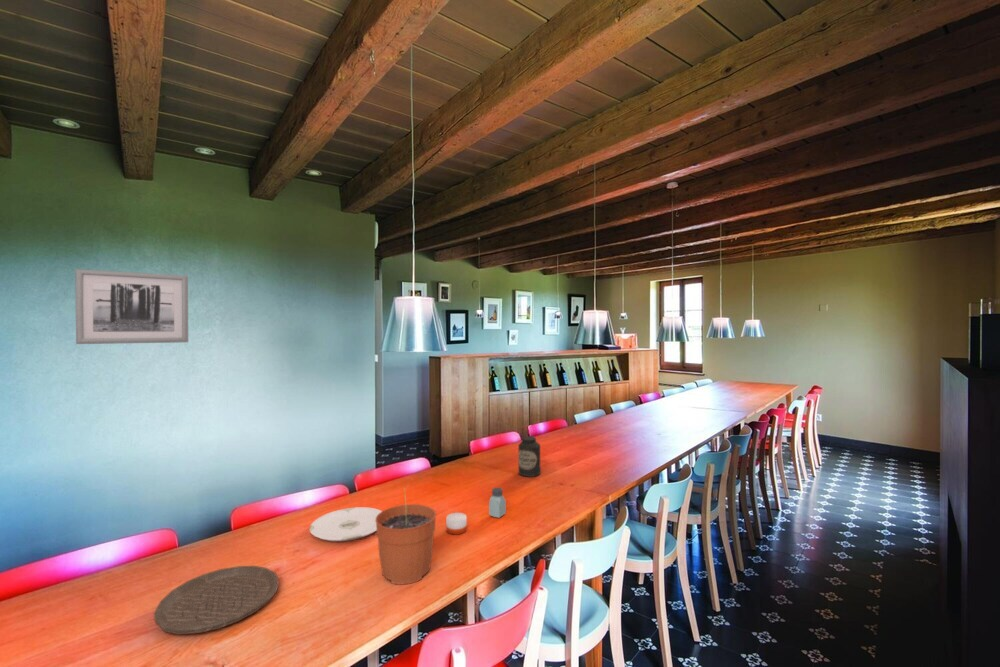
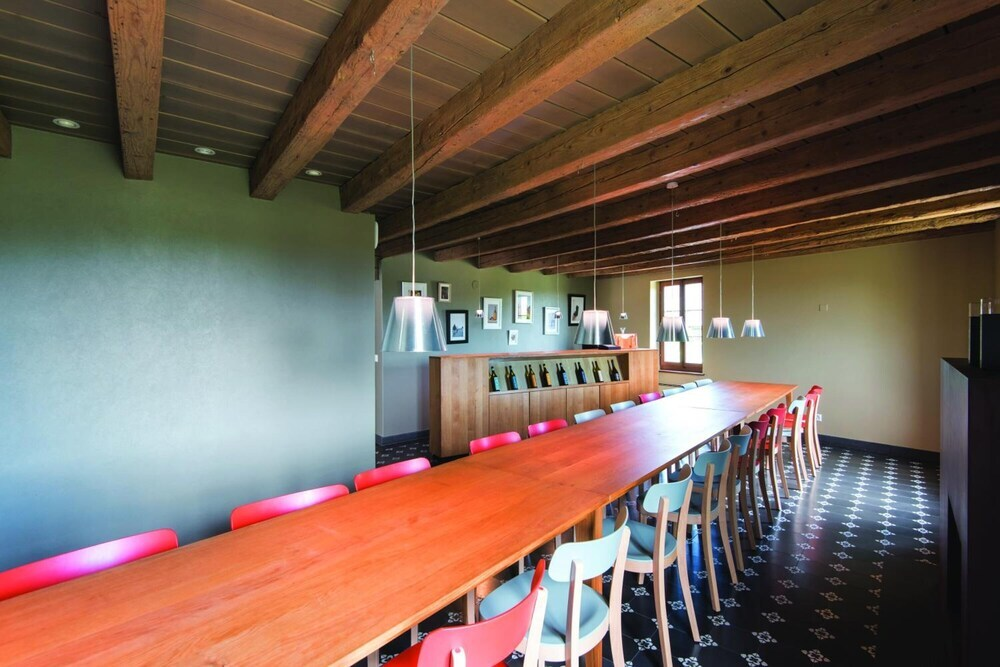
- wall art [74,268,189,345]
- plate [309,506,382,542]
- plant pot [375,483,437,585]
- plate [153,565,280,635]
- canister [517,435,542,478]
- candle [445,507,468,536]
- saltshaker [488,487,507,519]
